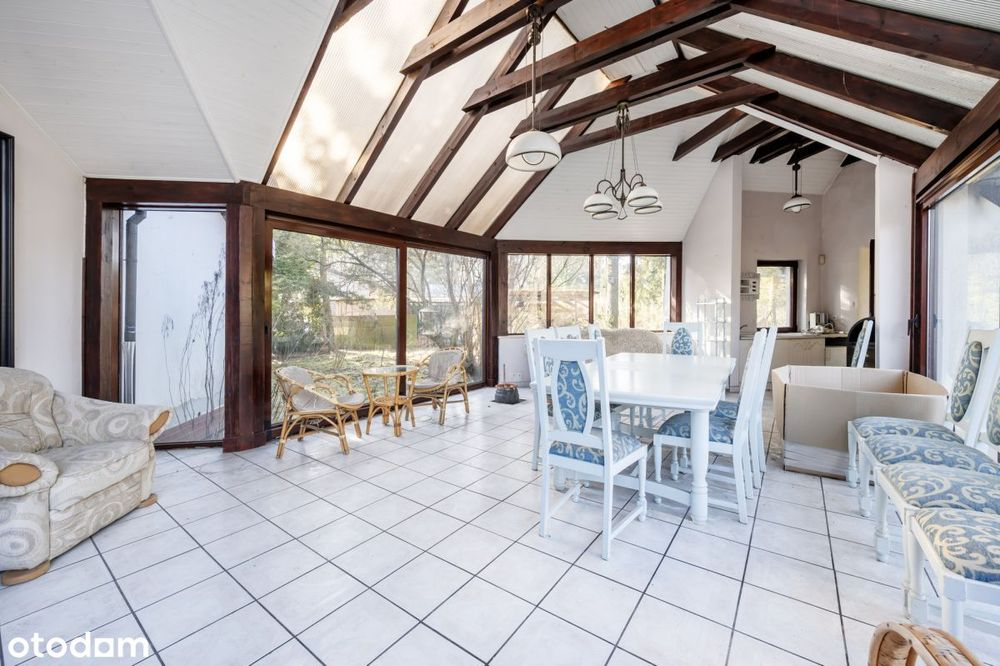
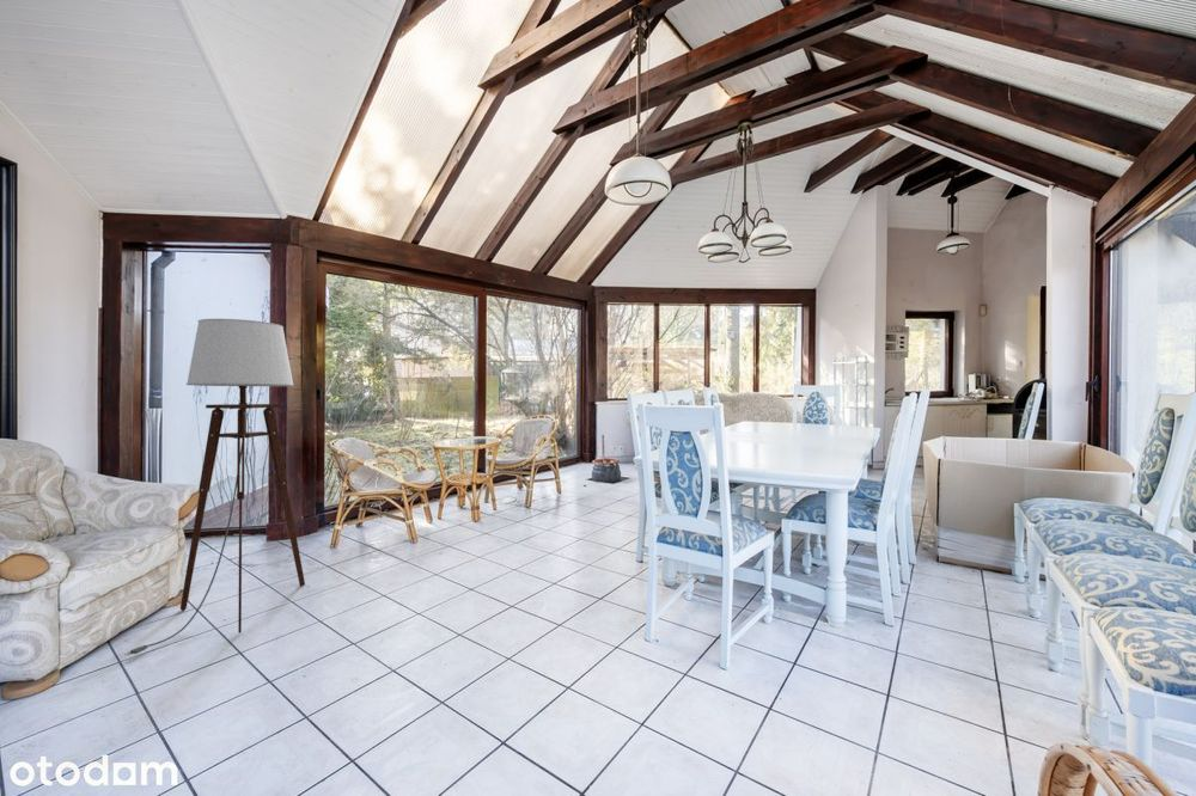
+ floor lamp [123,318,306,657]
